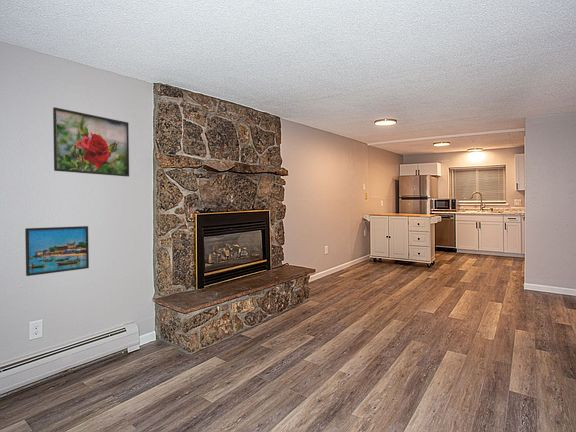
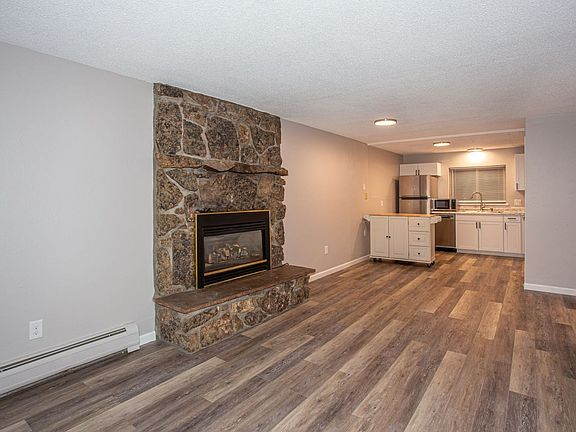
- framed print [24,225,90,277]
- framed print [52,106,130,178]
